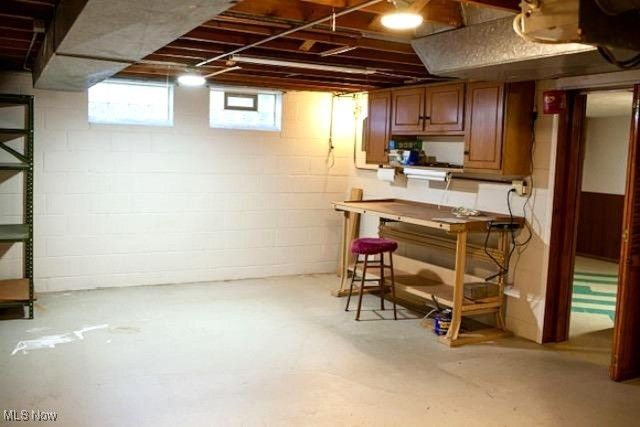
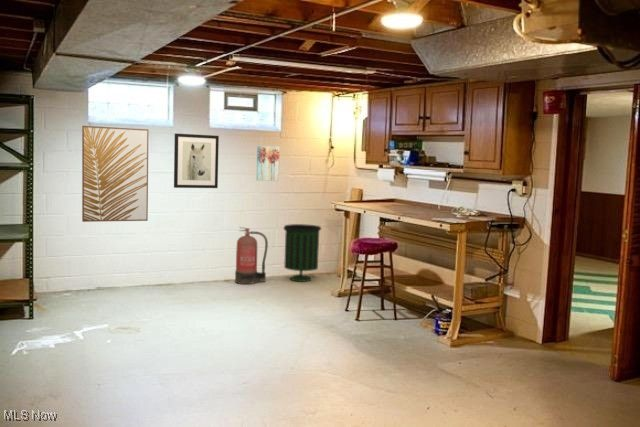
+ wall art [255,145,281,182]
+ wall art [173,132,220,189]
+ trash can [283,223,322,283]
+ wall art [81,125,150,223]
+ fire extinguisher [234,226,269,285]
